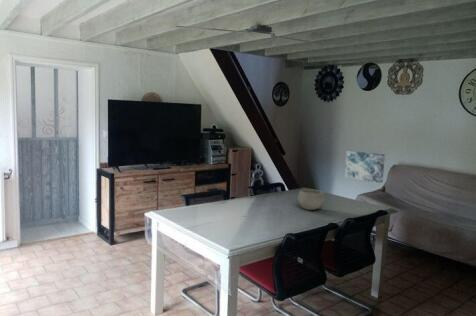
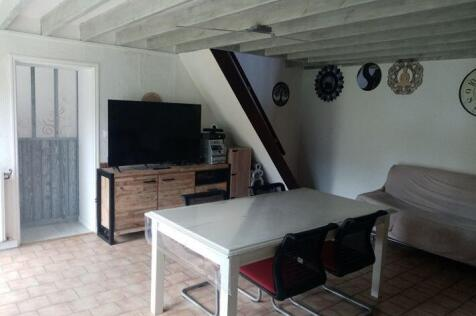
- bowl [297,188,325,211]
- wall art [344,150,386,184]
